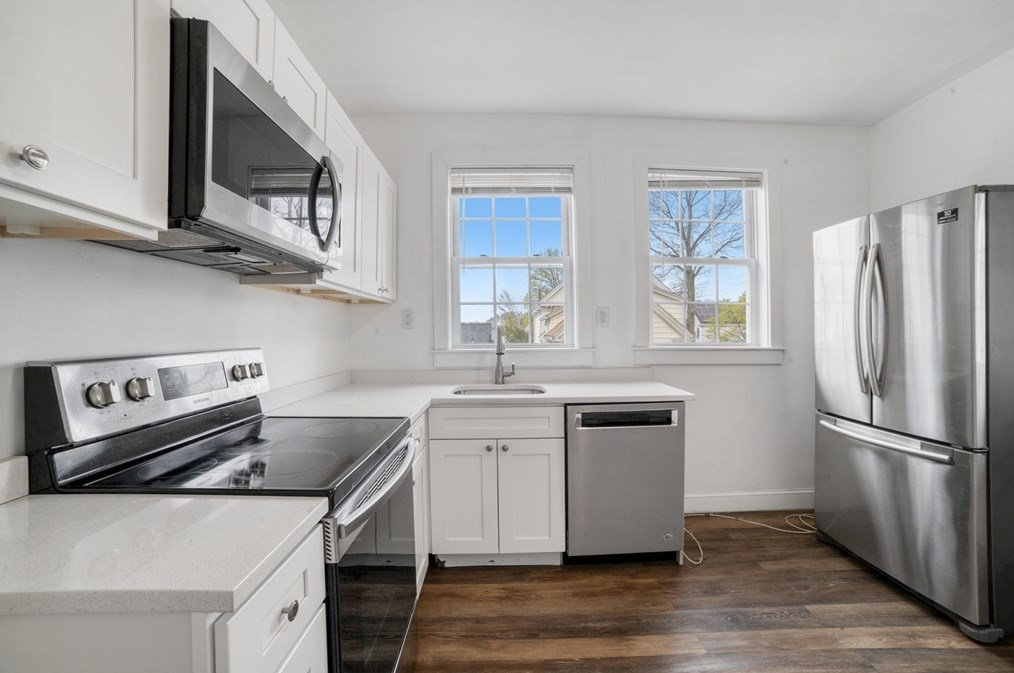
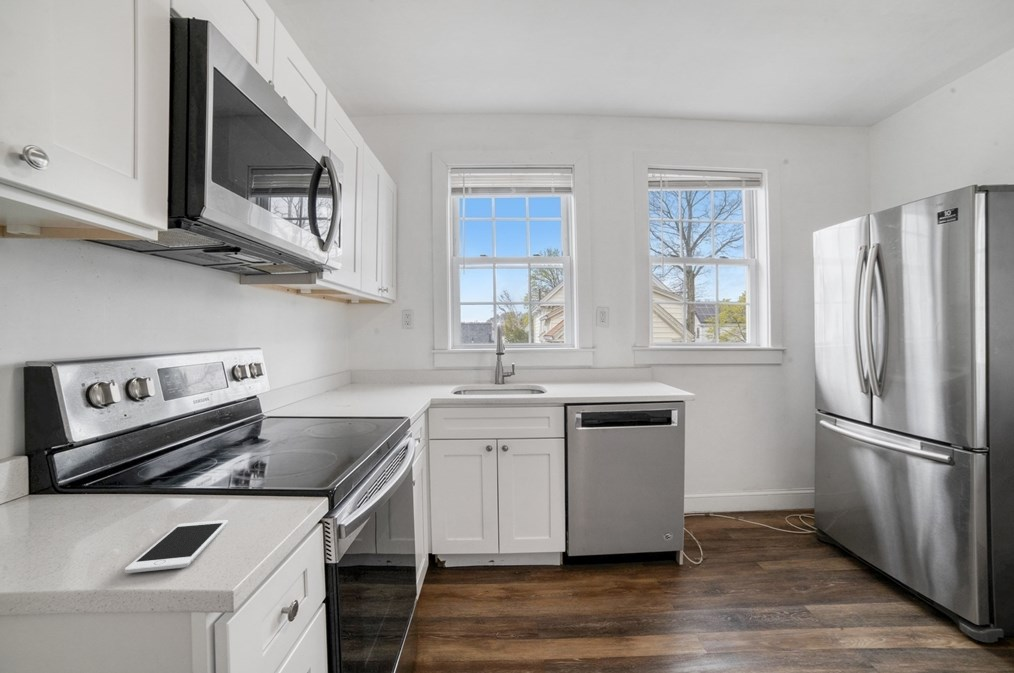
+ cell phone [124,519,229,574]
